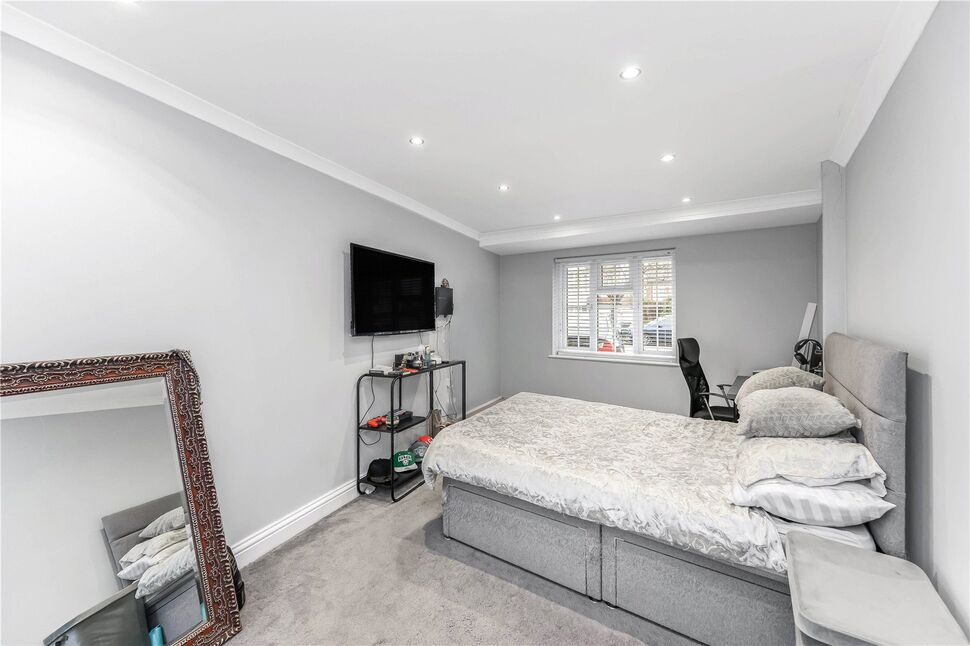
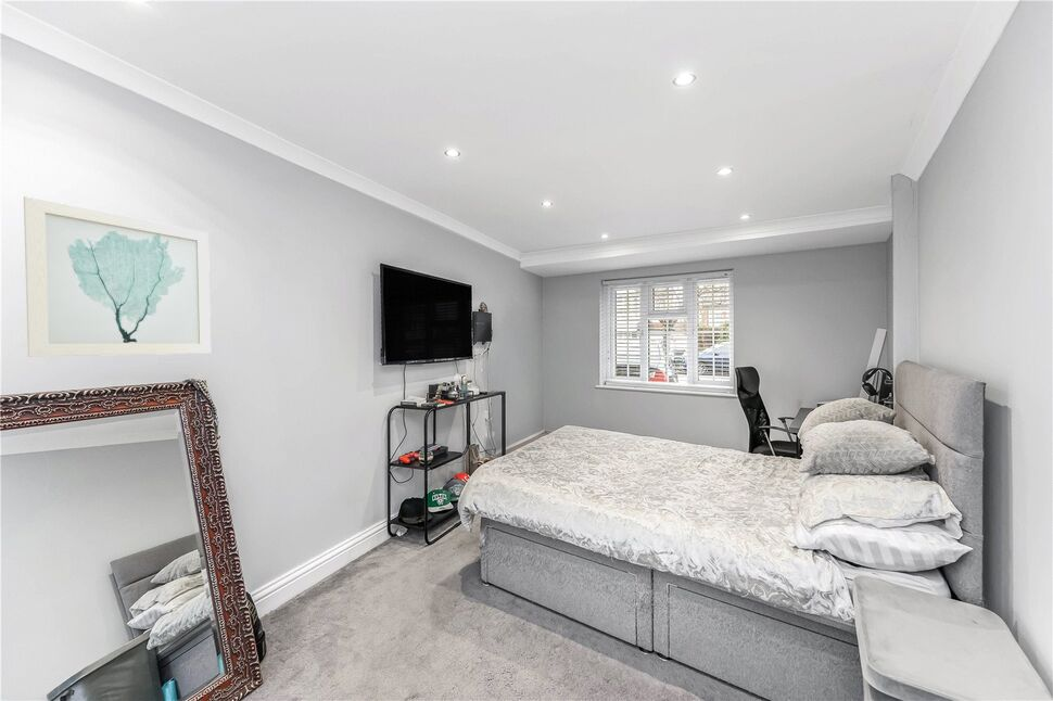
+ wall art [23,195,212,358]
